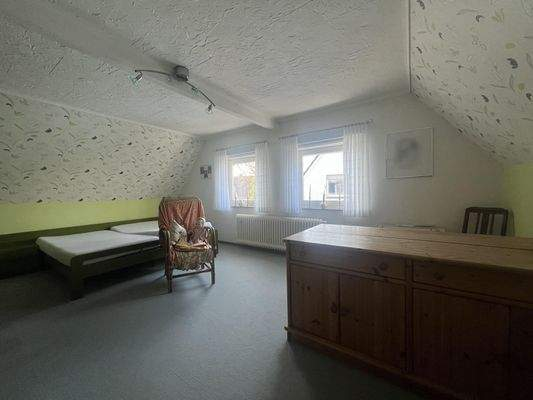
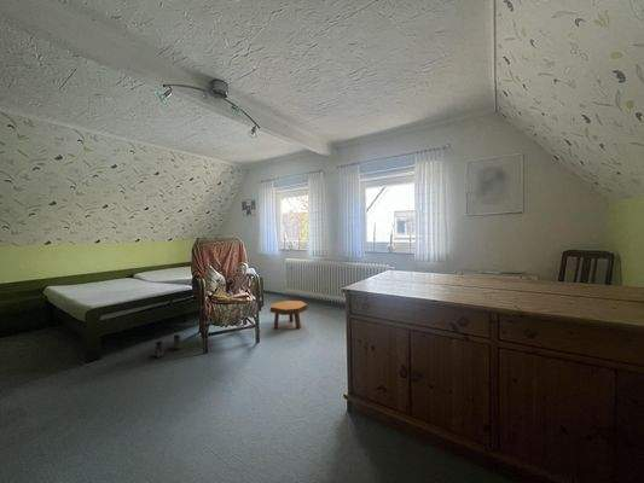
+ footstool [268,299,308,330]
+ boots [149,333,181,359]
